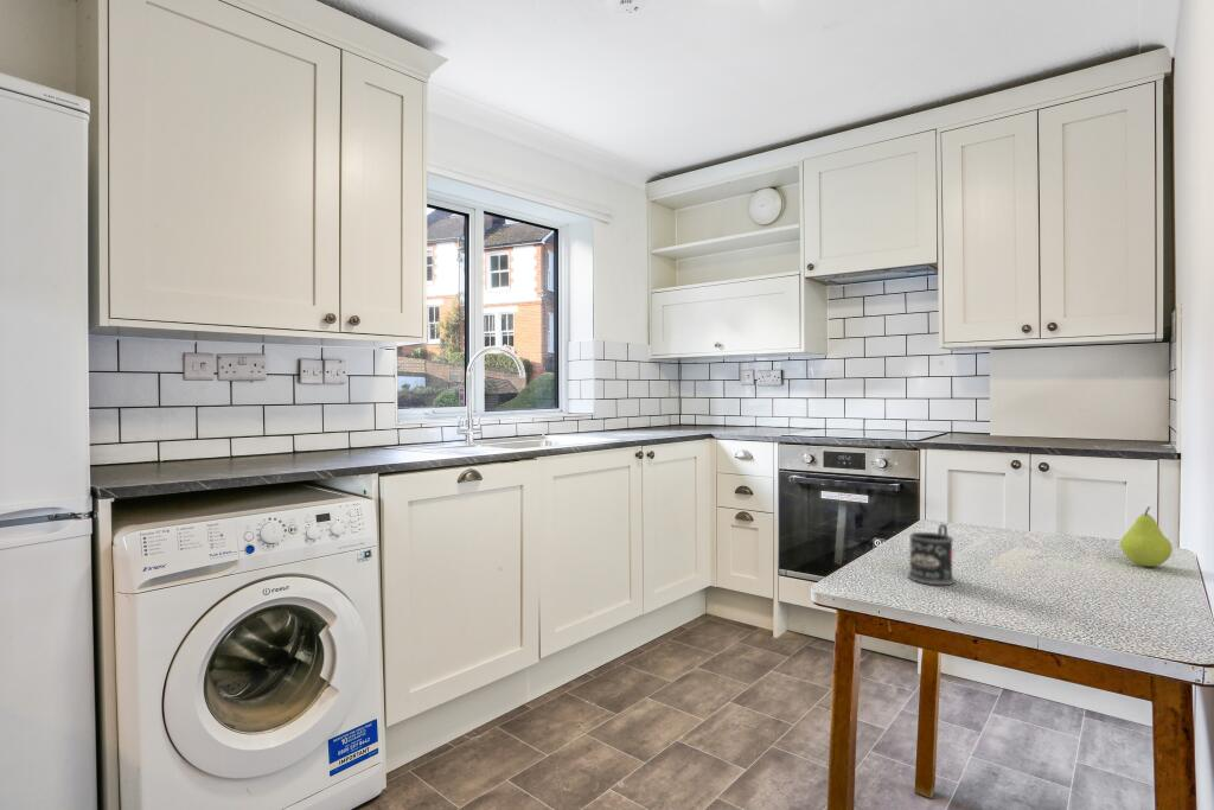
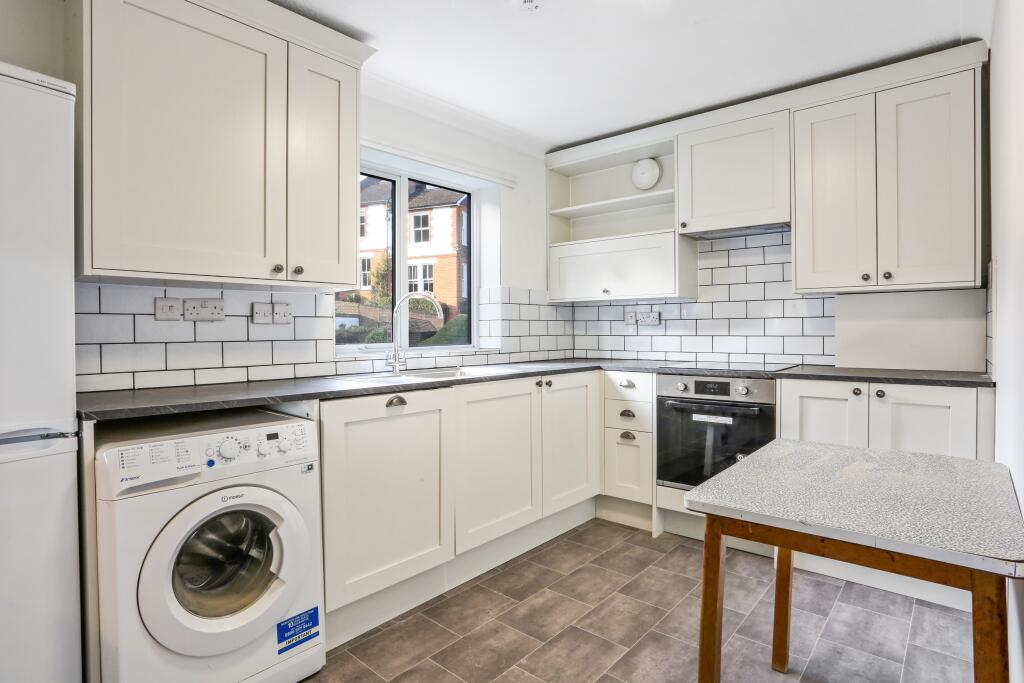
- fruit [1119,505,1174,568]
- mug [907,523,957,586]
